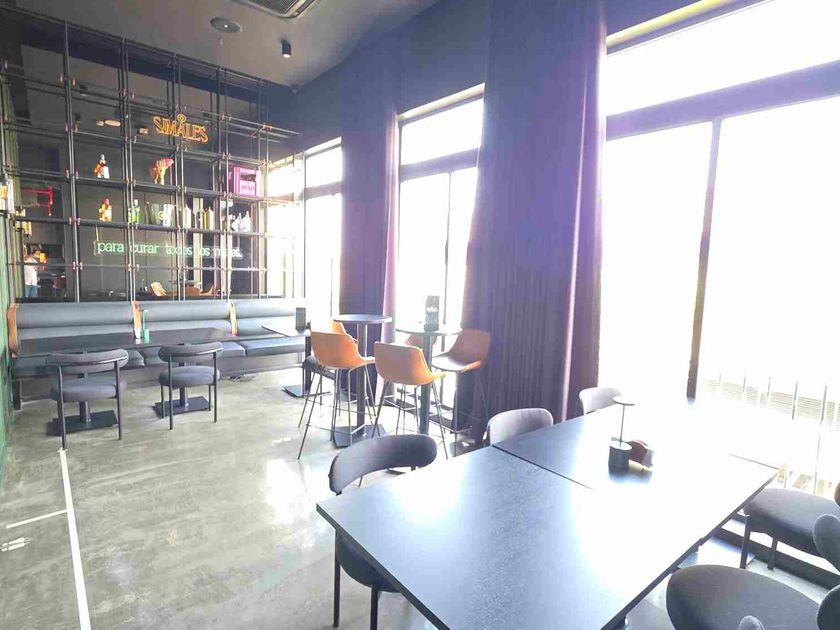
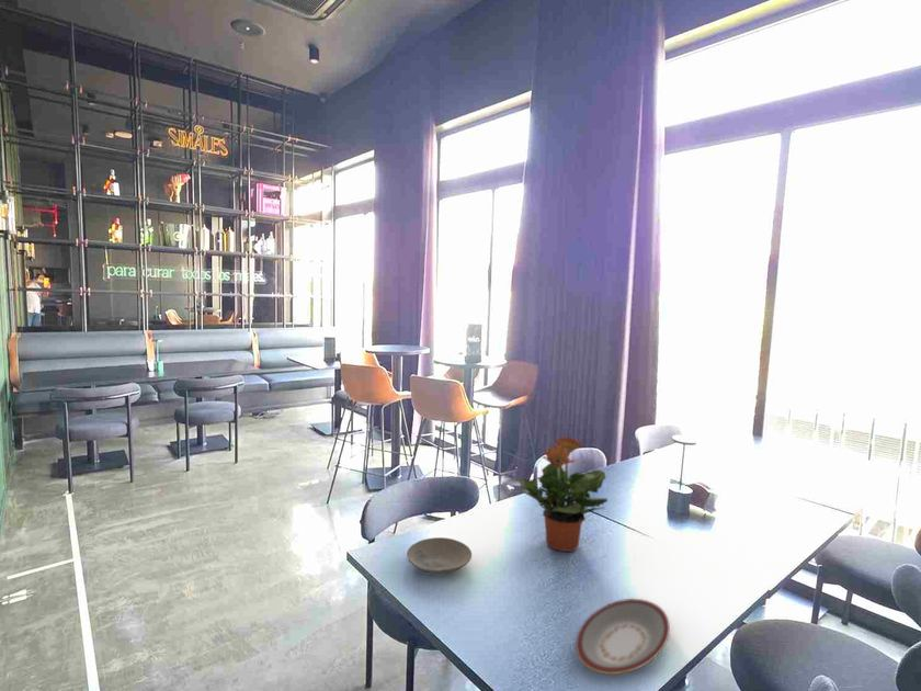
+ potted plant [516,434,609,553]
+ plate [575,598,671,676]
+ plate [406,536,473,575]
